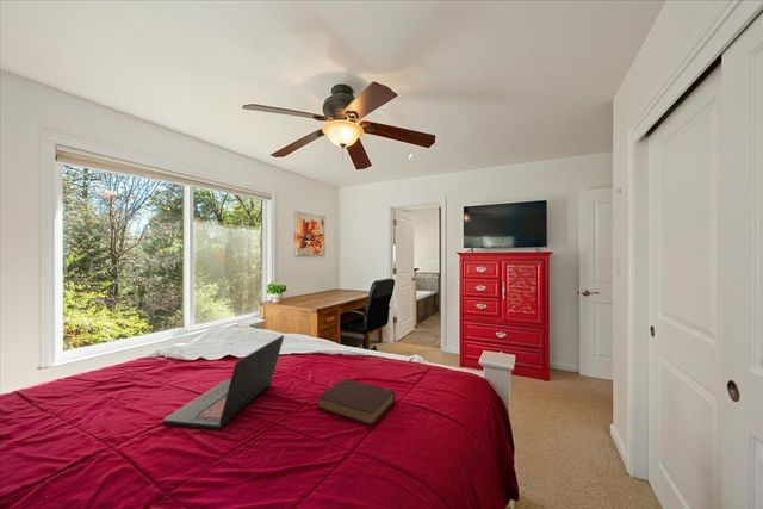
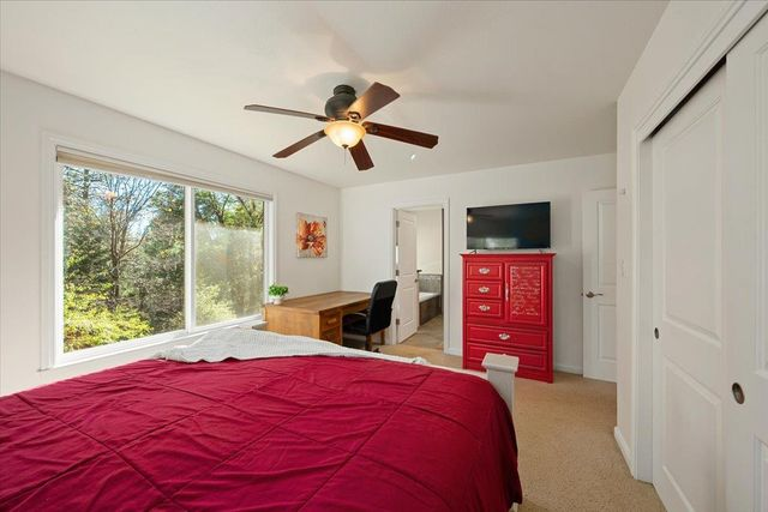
- laptop [162,334,285,430]
- book [316,378,397,427]
